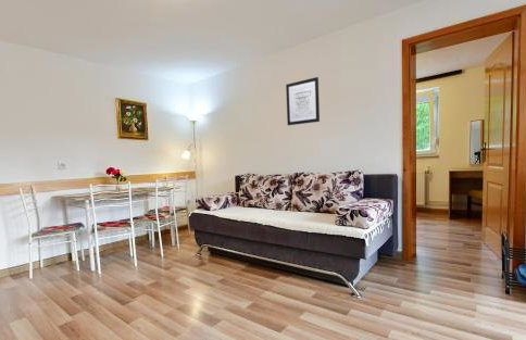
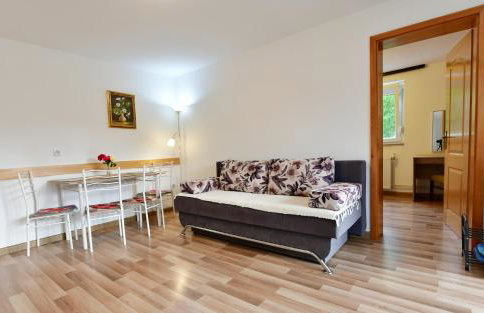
- wall art [285,76,321,126]
